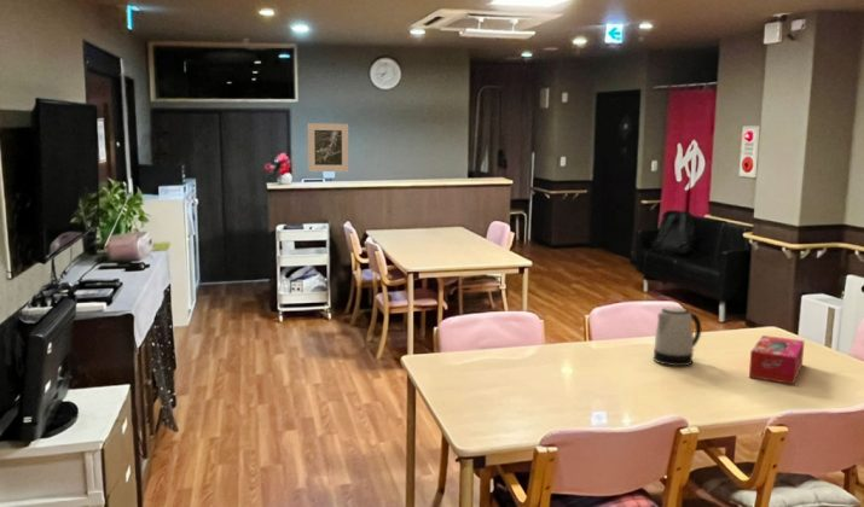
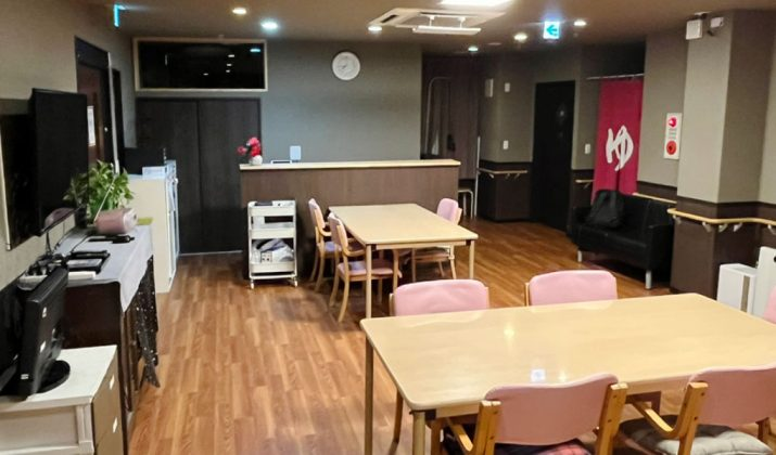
- kettle [653,305,702,367]
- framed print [307,122,349,173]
- tissue box [748,334,806,385]
